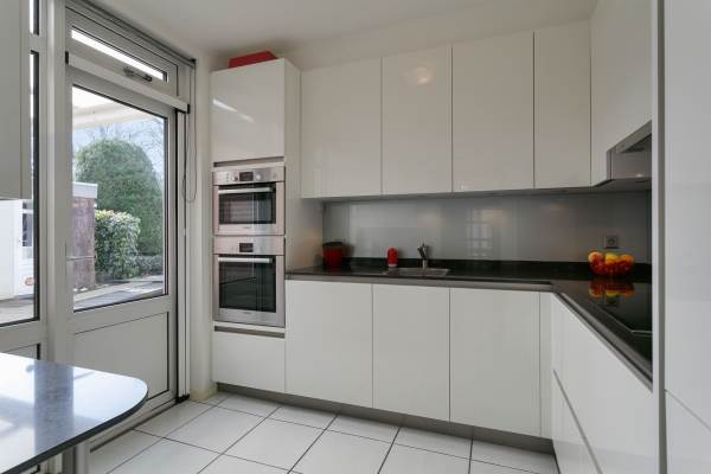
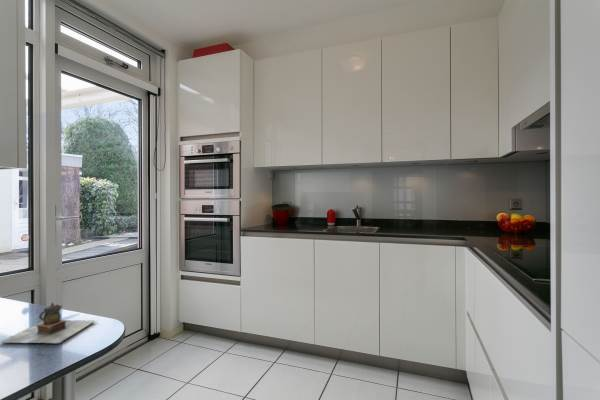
+ teapot [0,302,98,344]
